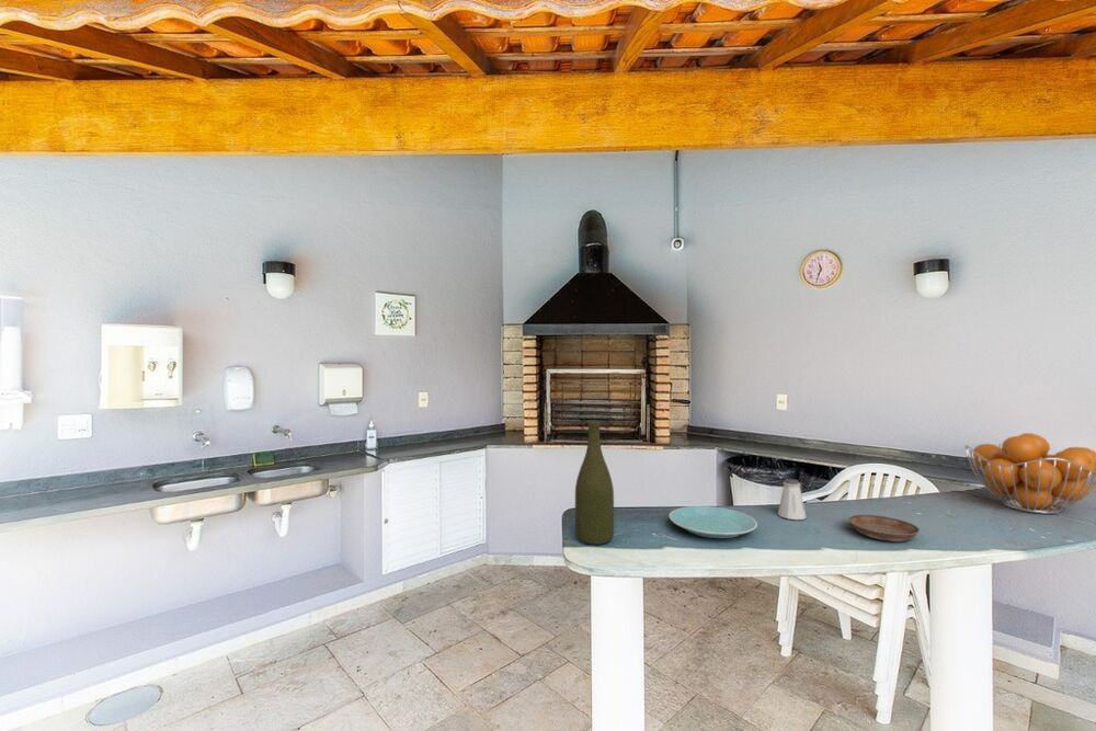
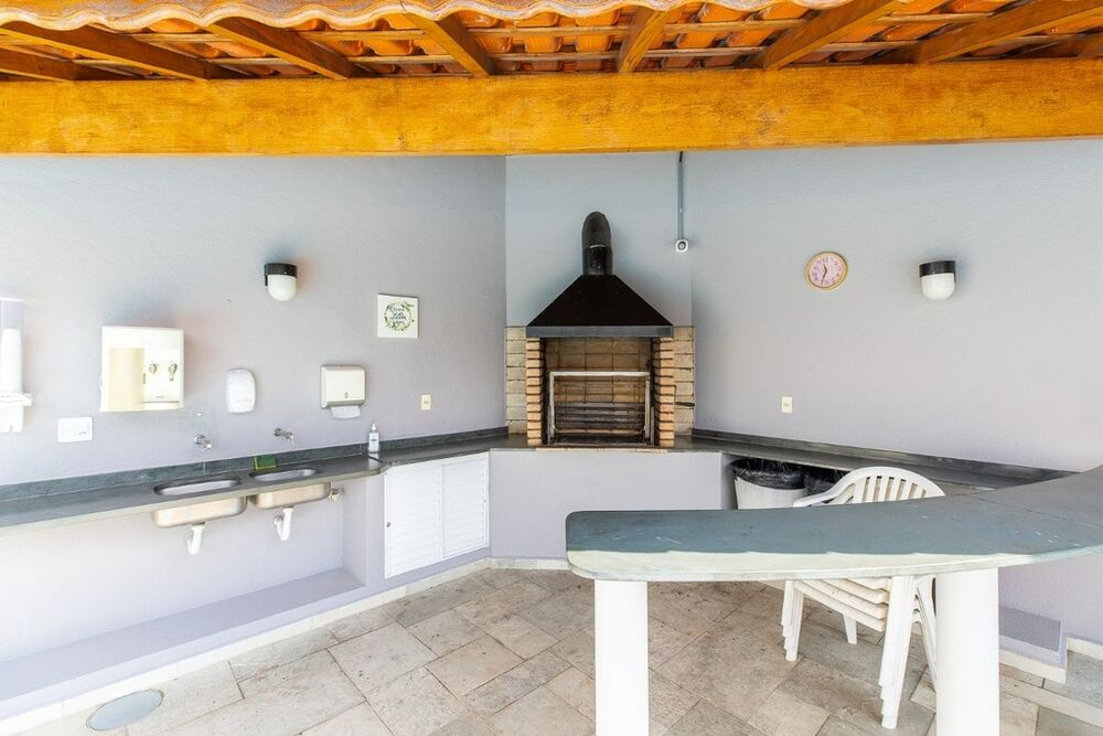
- plate [667,505,758,539]
- saltshaker [777,478,807,521]
- fruit basket [963,432,1096,515]
- bottle [574,419,615,546]
- saucer [847,514,921,542]
